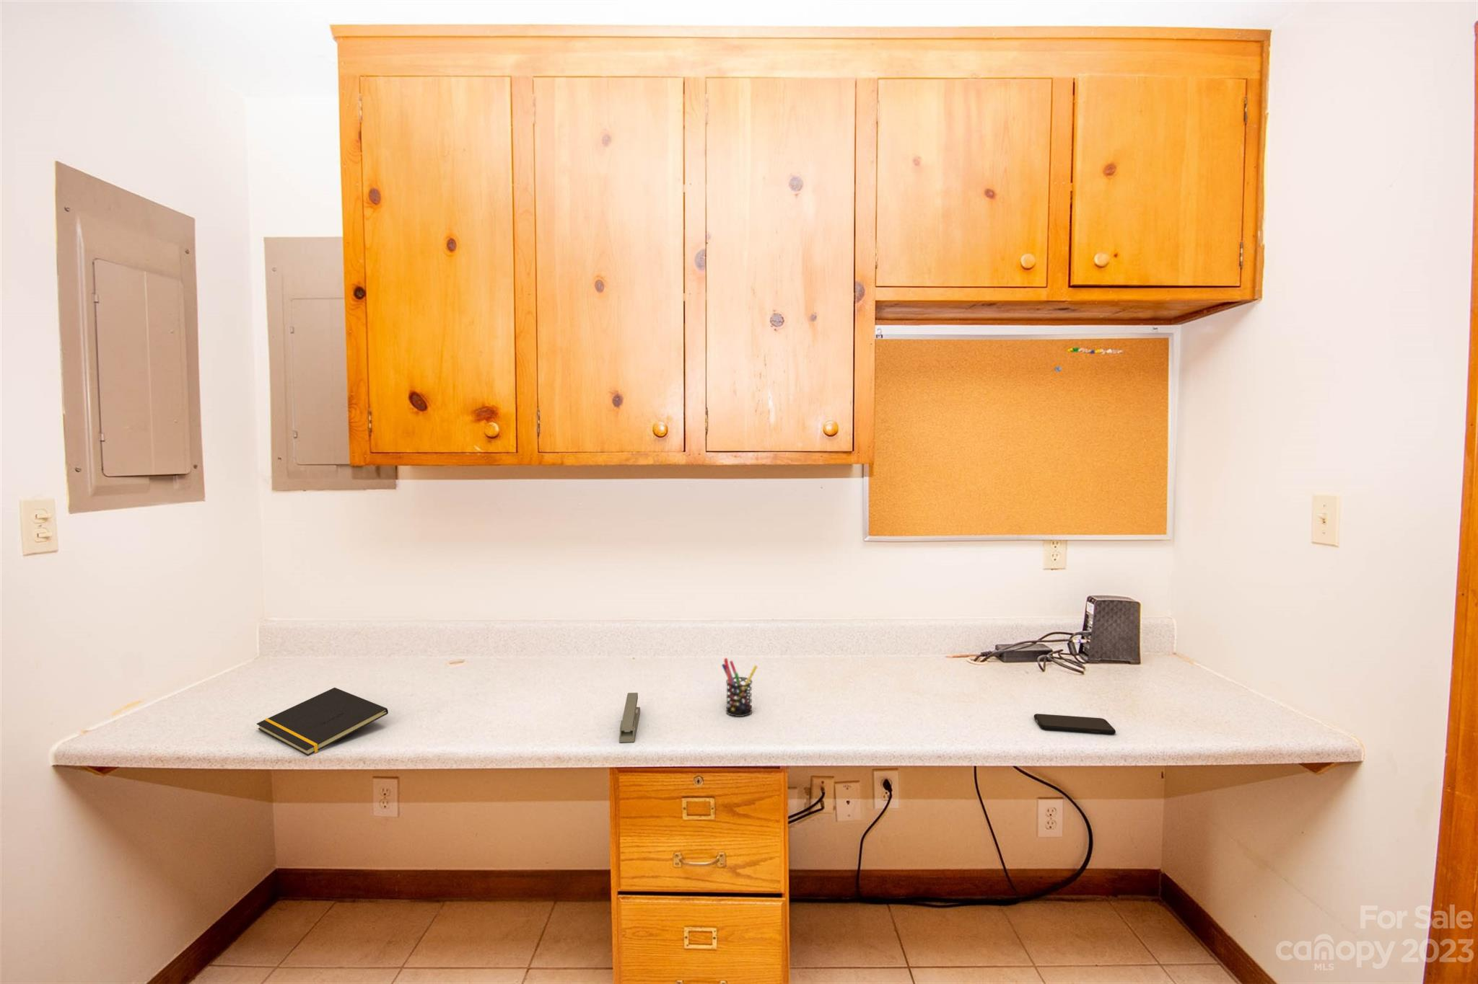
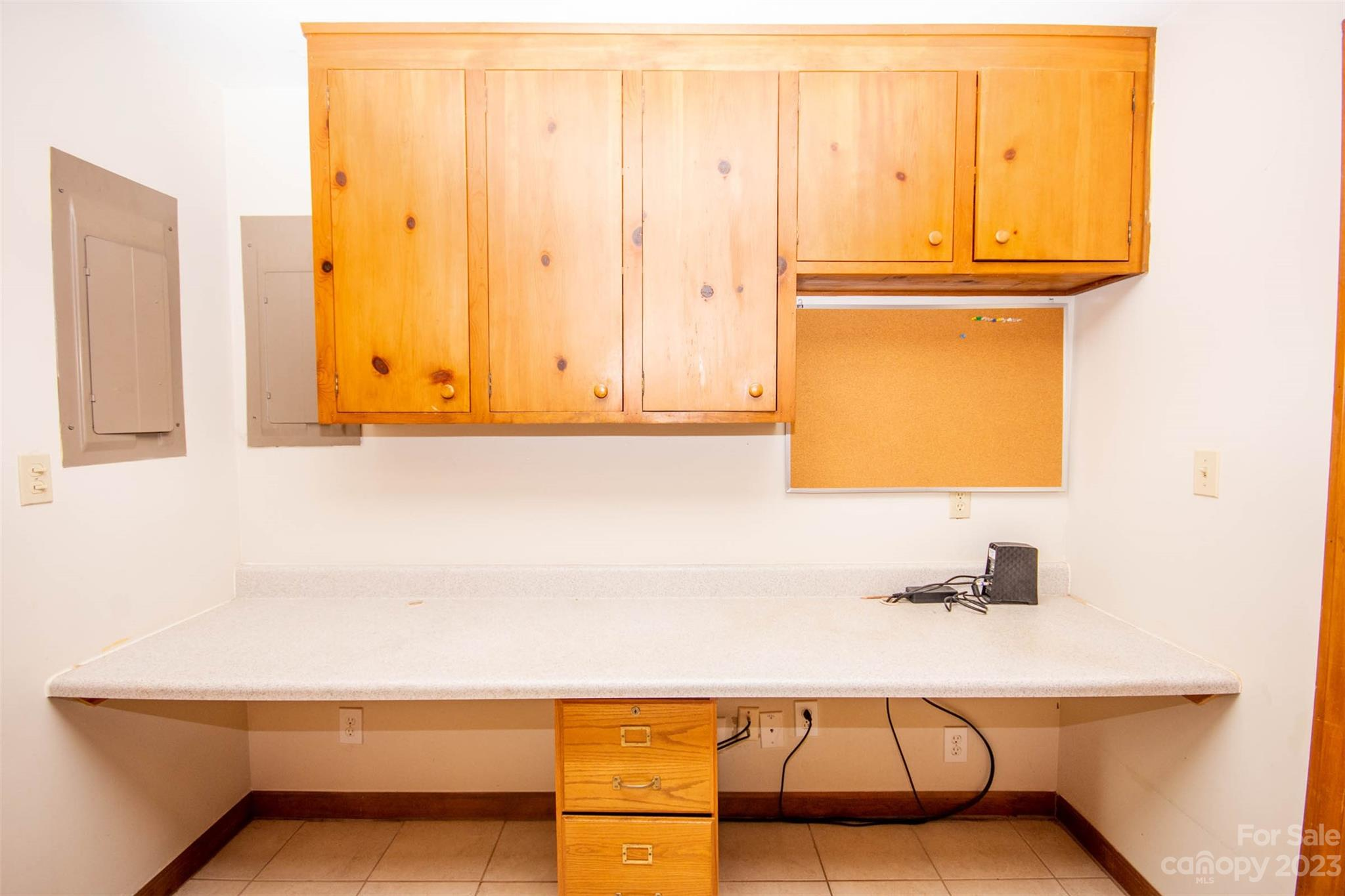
- notepad [256,687,389,757]
- smartphone [1033,713,1116,735]
- stapler [619,692,641,743]
- pen holder [721,658,758,717]
